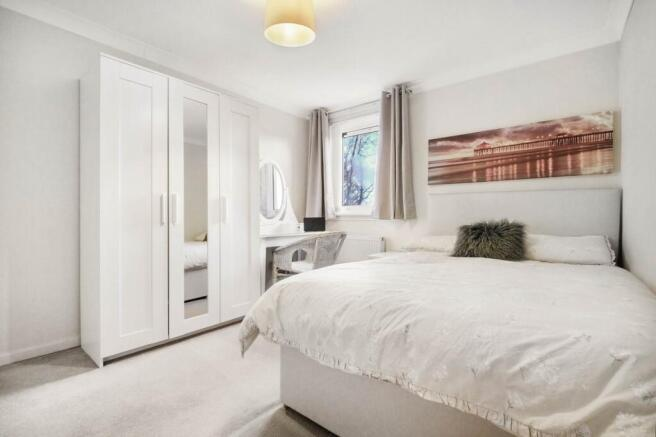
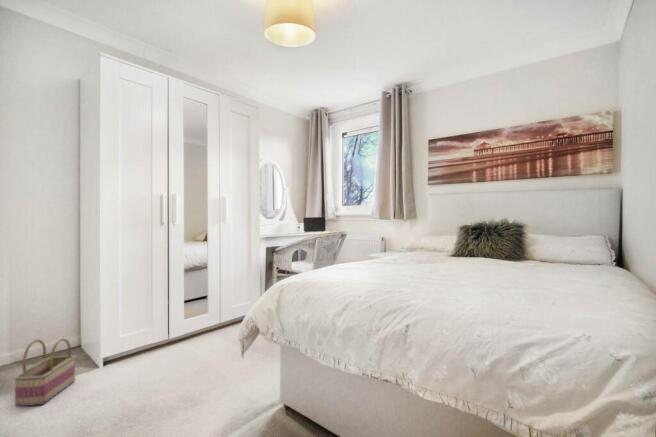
+ basket [13,338,77,407]
